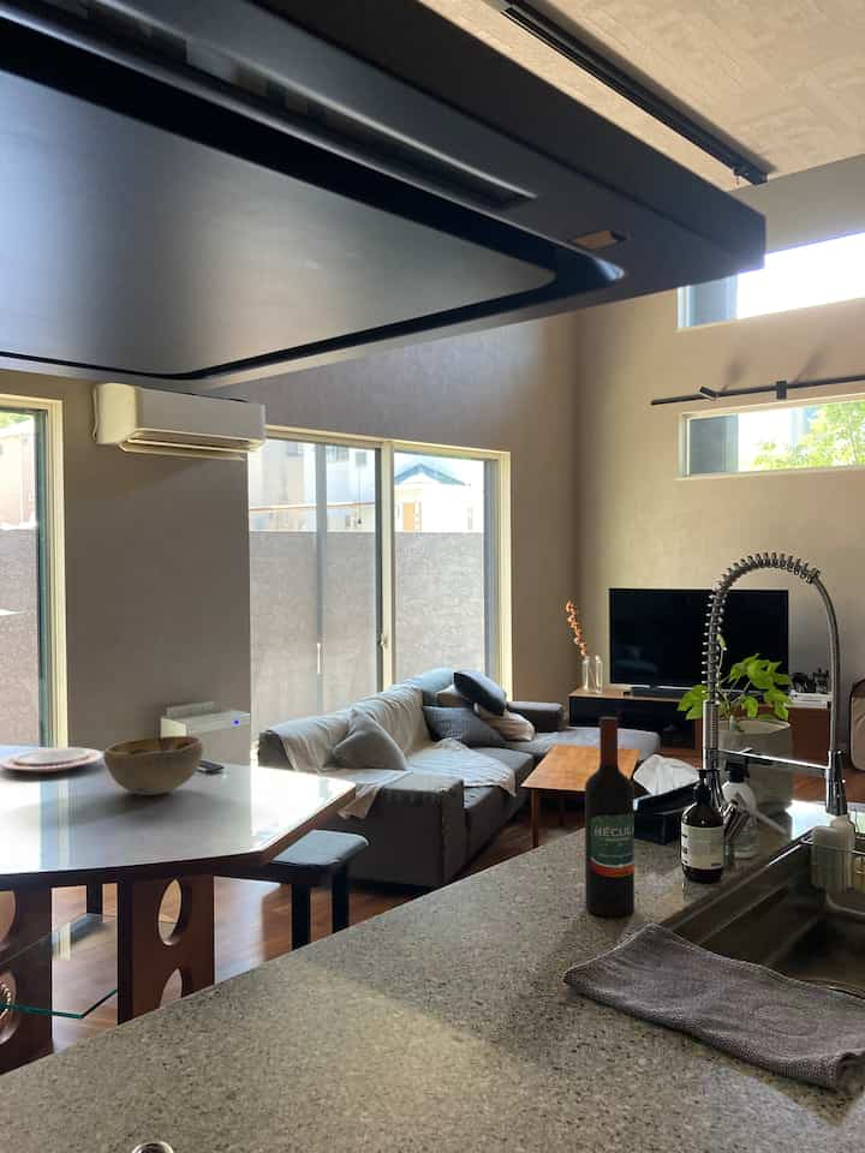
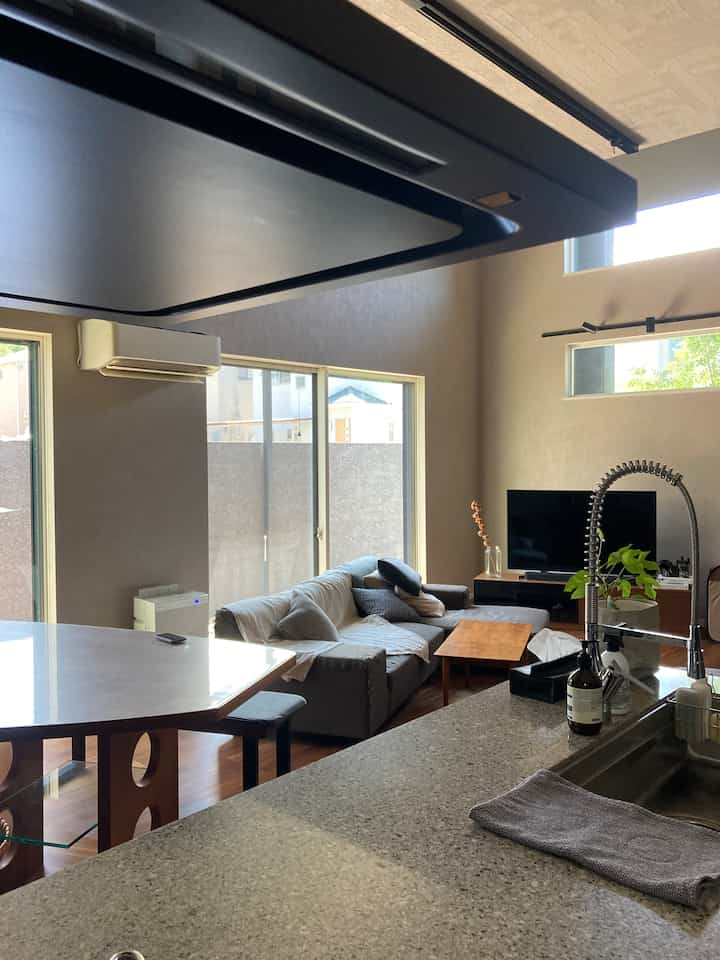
- decorative bowl [103,735,204,796]
- wine bottle [584,716,636,919]
- plate [0,746,105,773]
